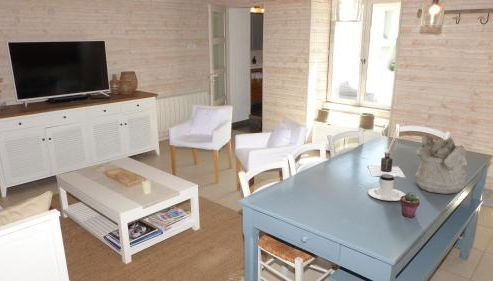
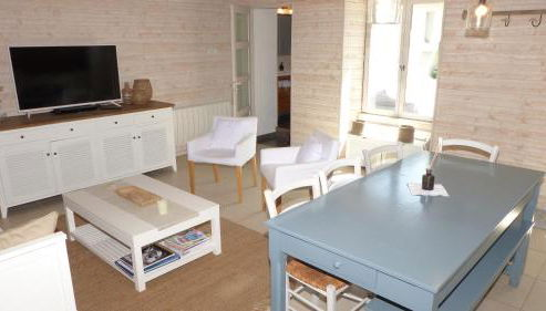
- mineral sample [414,133,468,195]
- coffee cup [367,173,406,202]
- potted succulent [399,191,421,218]
